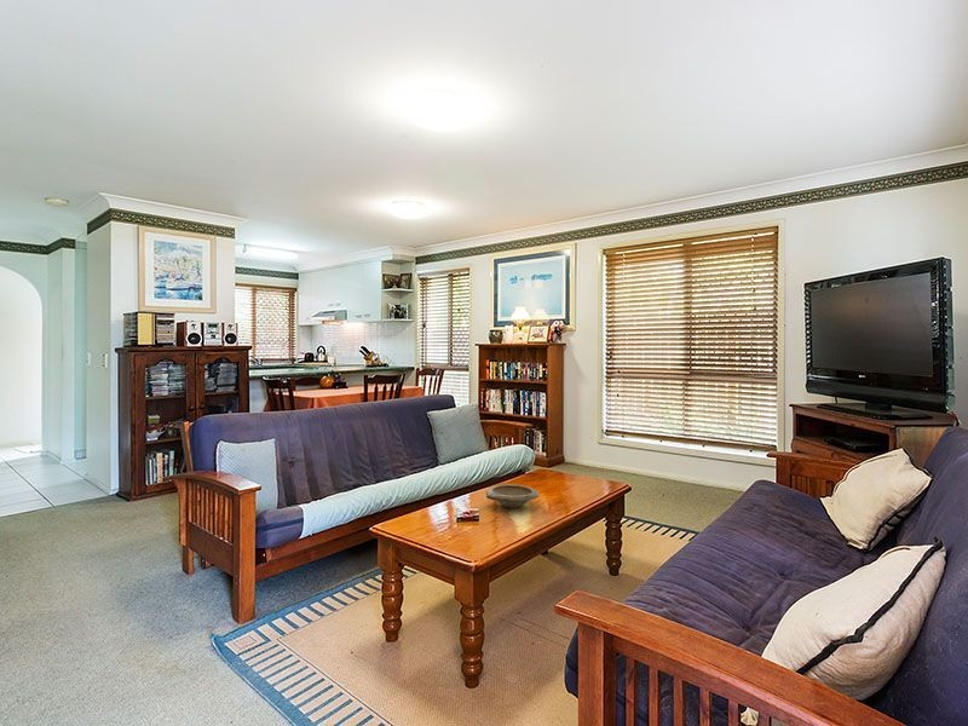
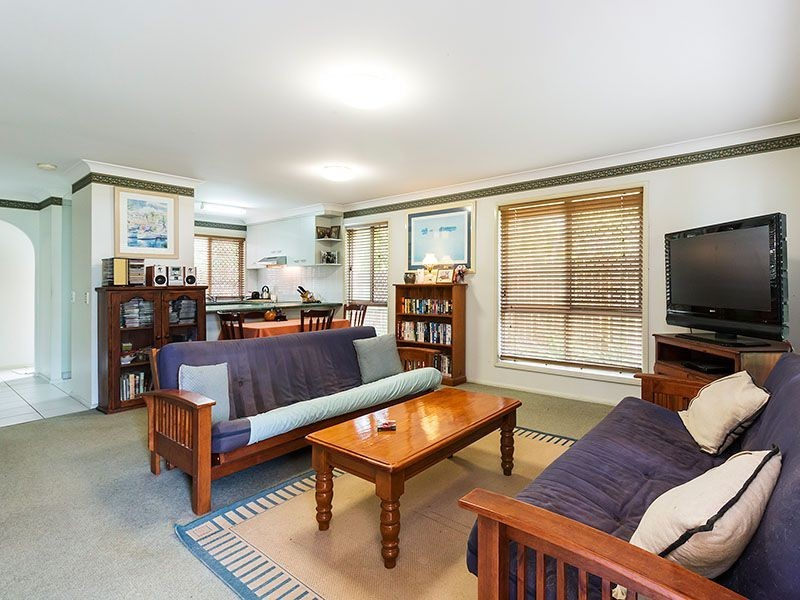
- bowl [485,483,540,509]
